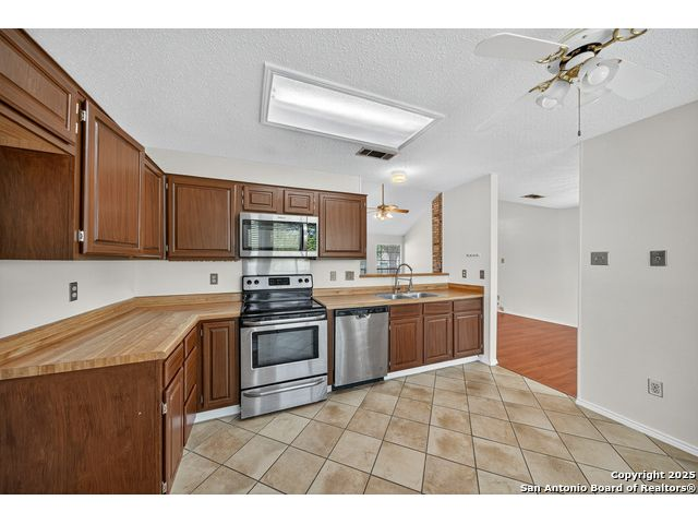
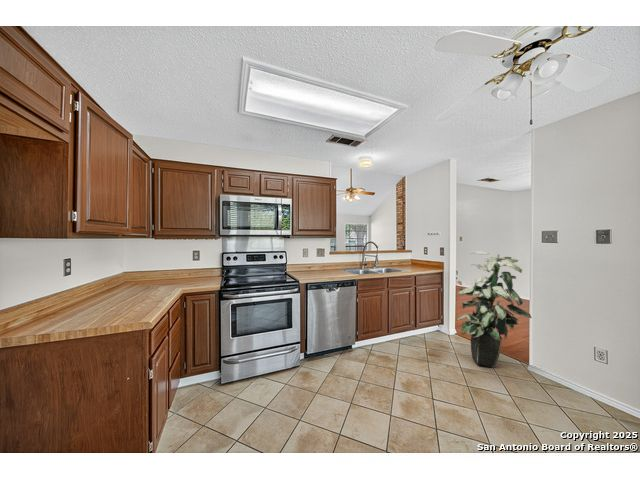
+ indoor plant [456,250,533,369]
